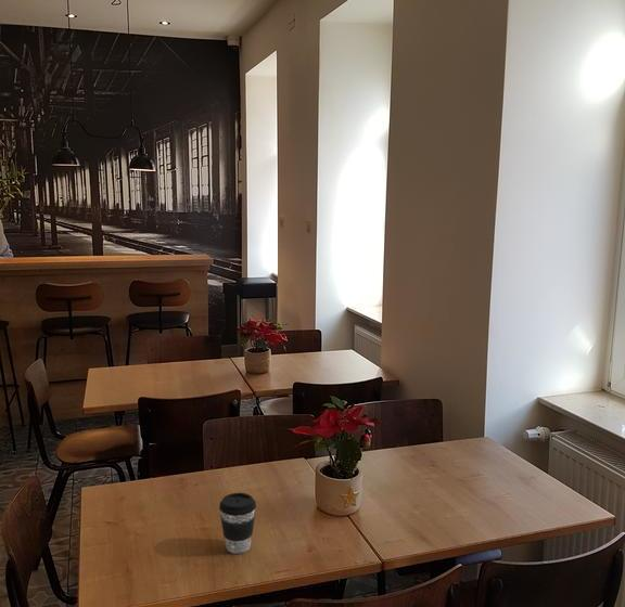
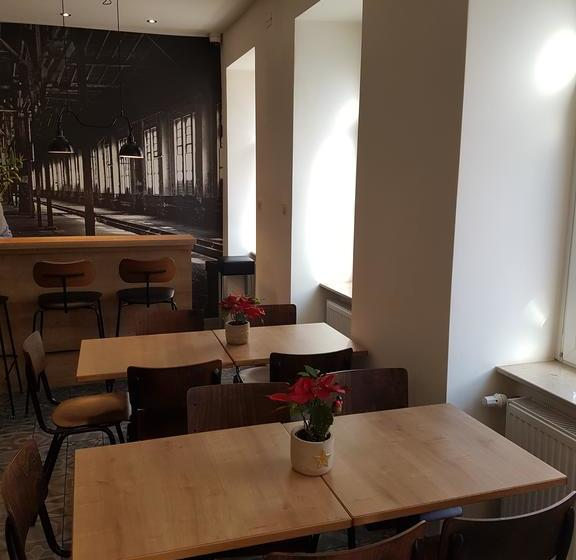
- coffee cup [218,492,257,555]
